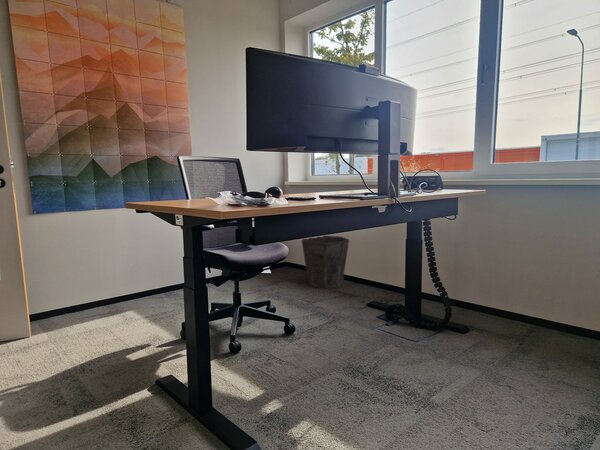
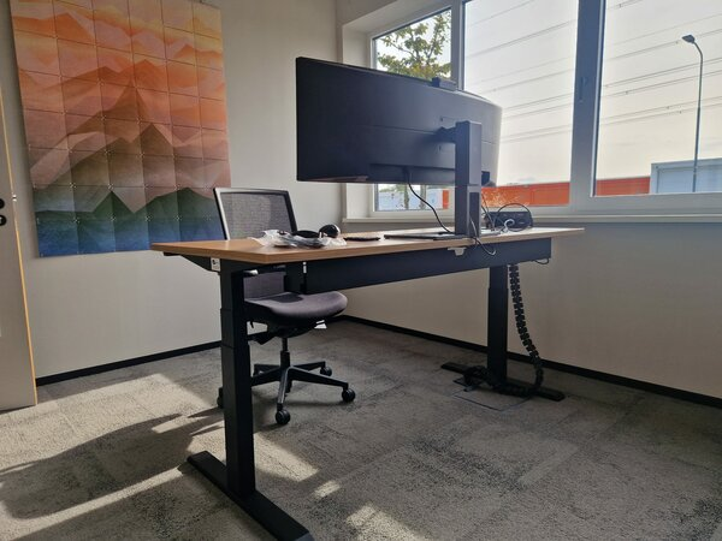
- waste bin [301,235,350,289]
